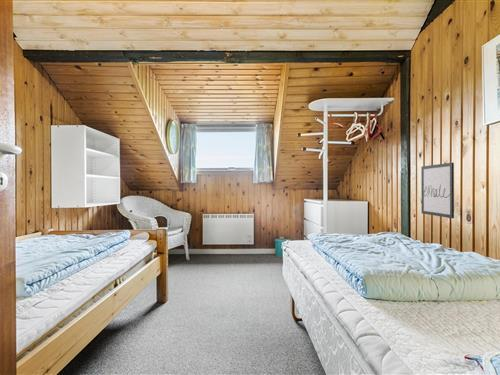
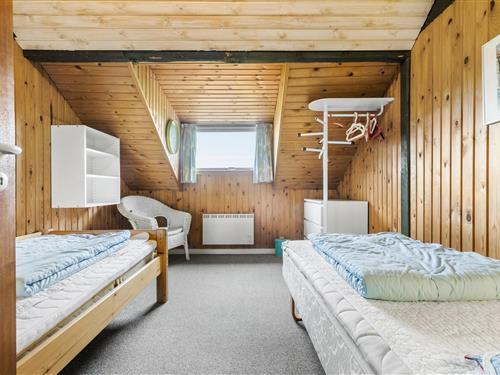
- wall art [420,162,455,219]
